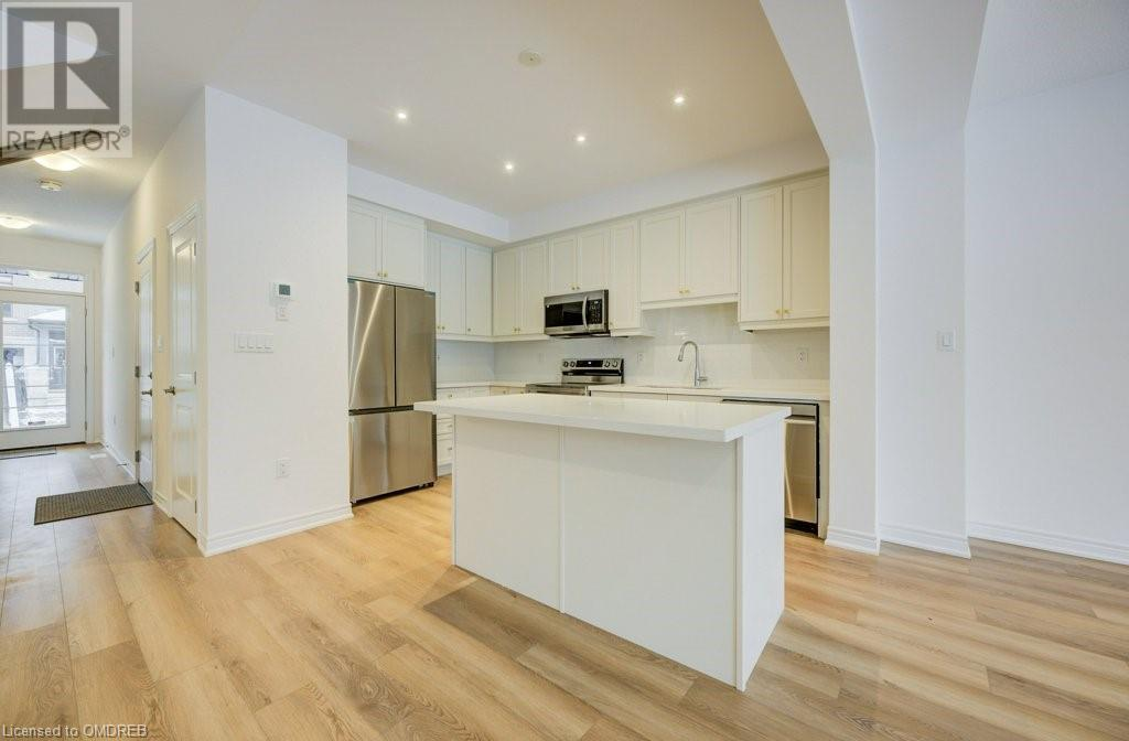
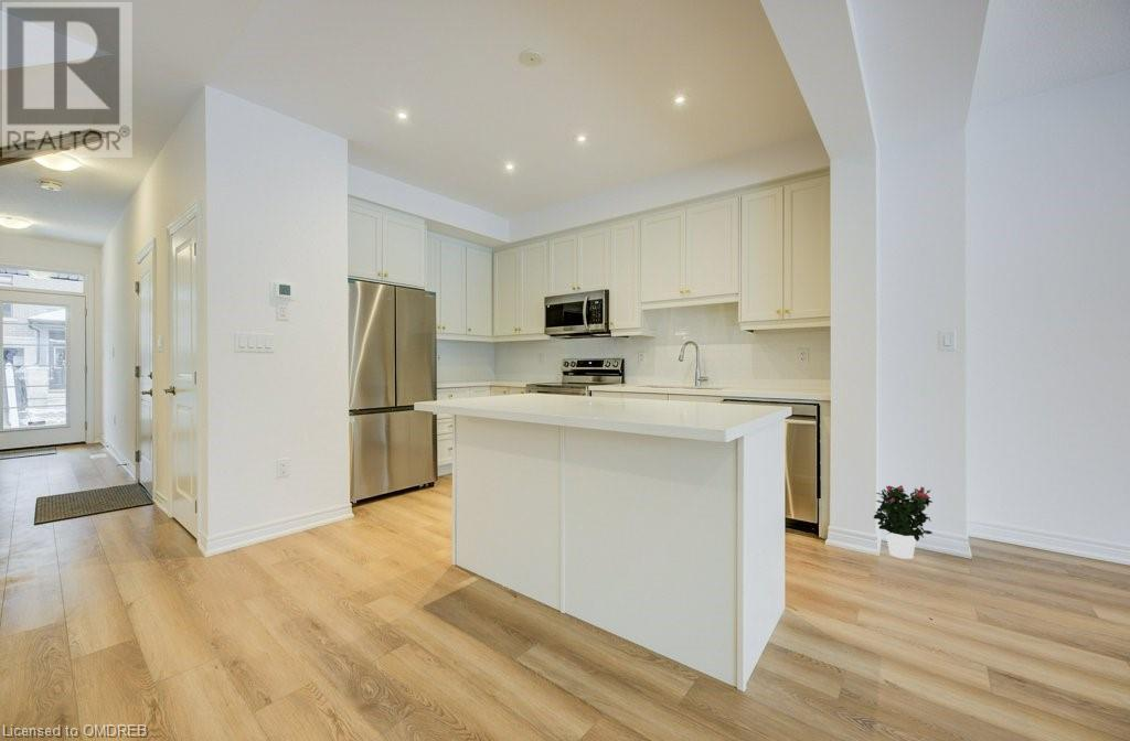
+ potted flower [873,484,934,560]
